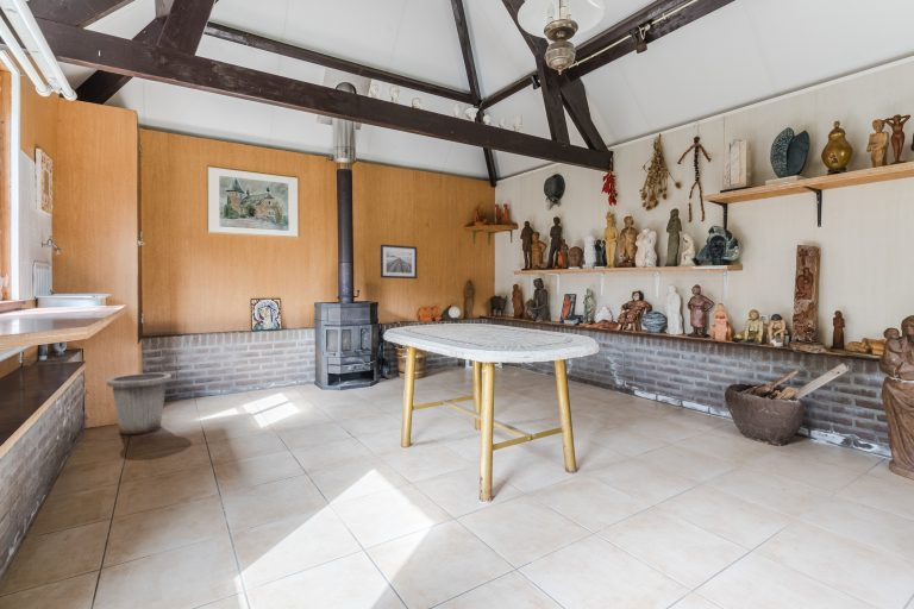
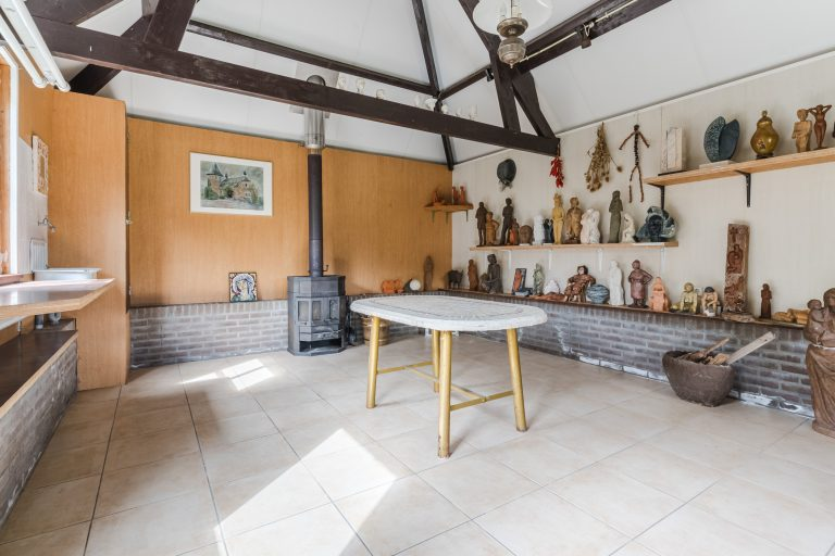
- wall art [380,244,418,280]
- trash can [106,372,173,435]
